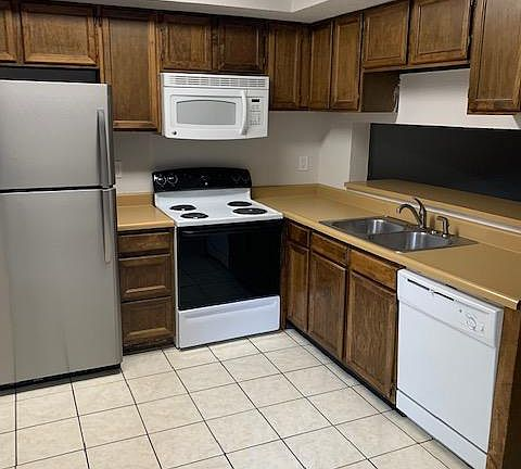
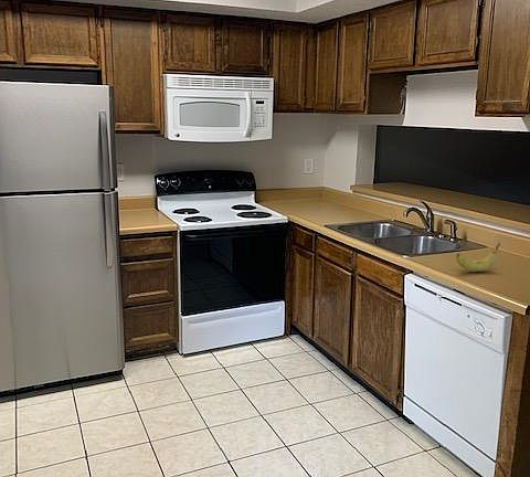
+ fruit [455,240,501,273]
